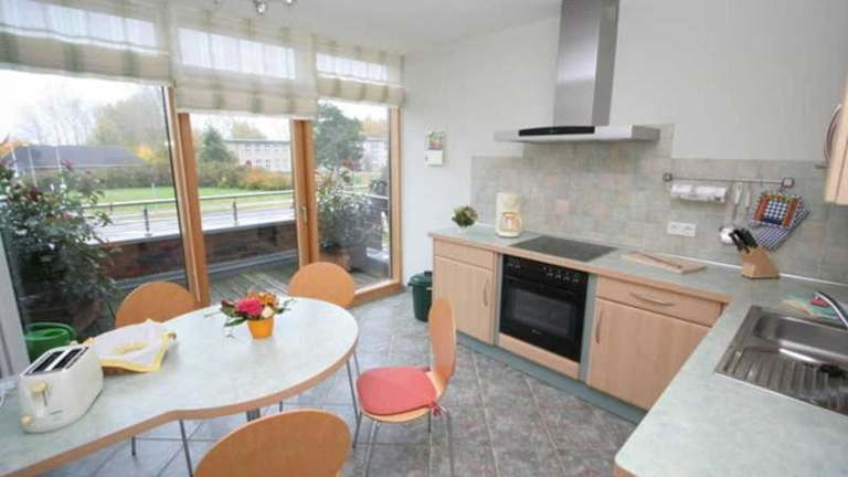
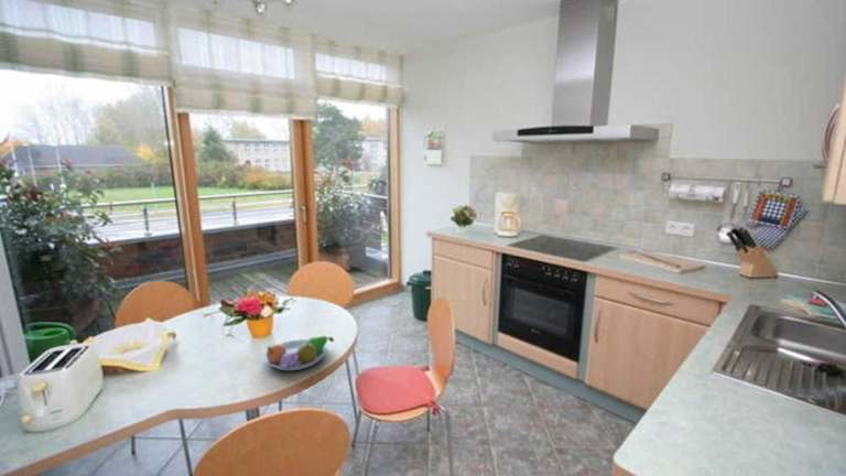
+ fruit bowl [262,335,335,371]
